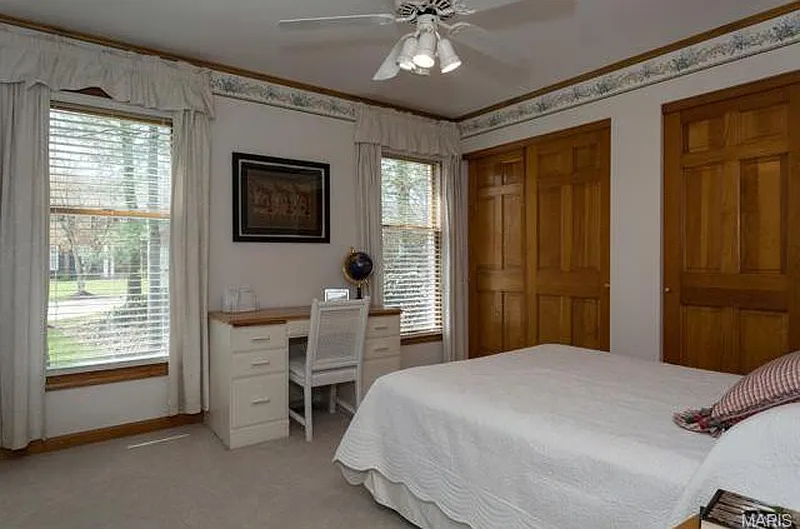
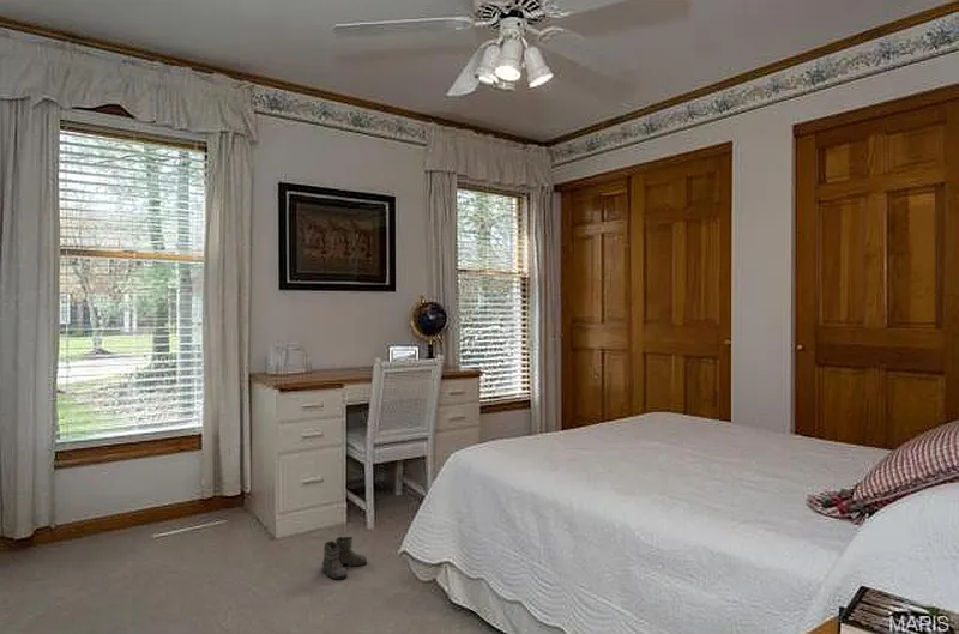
+ boots [316,536,368,580]
